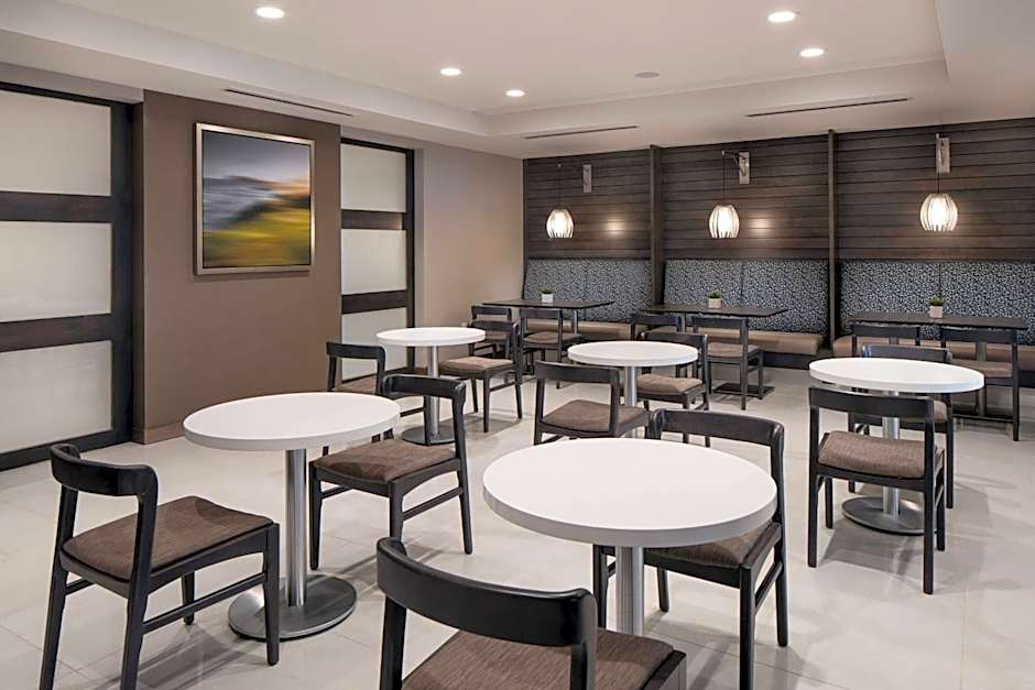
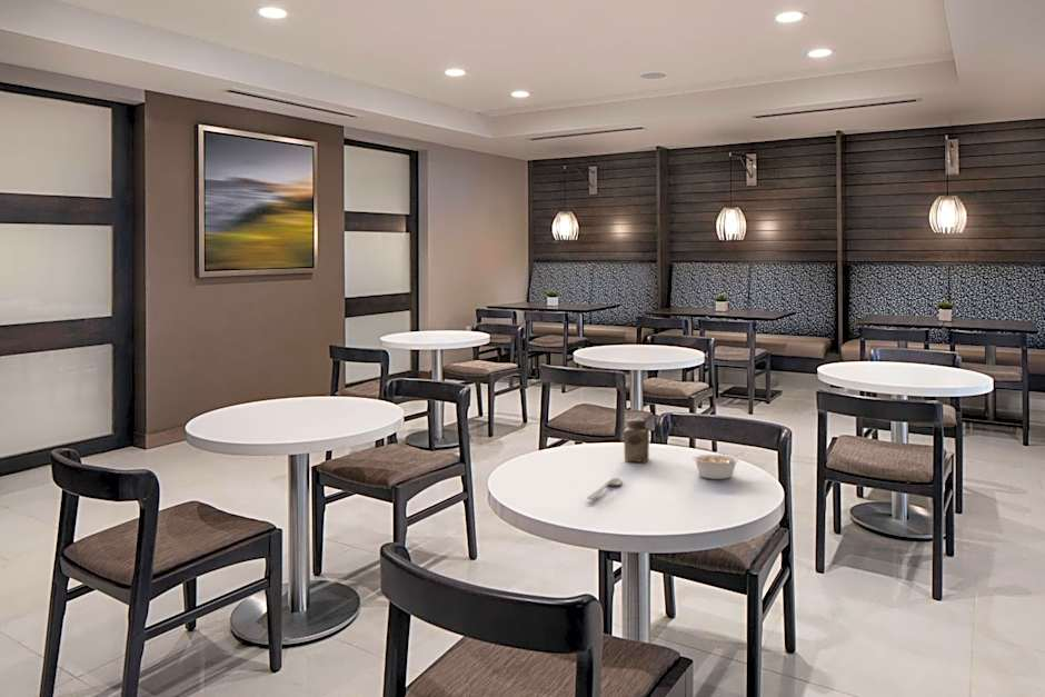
+ spoon [586,477,623,500]
+ legume [691,451,746,480]
+ salt shaker [623,417,650,462]
